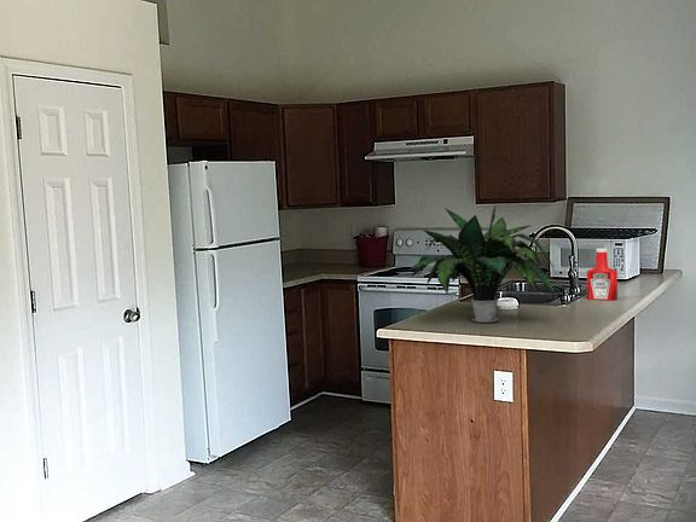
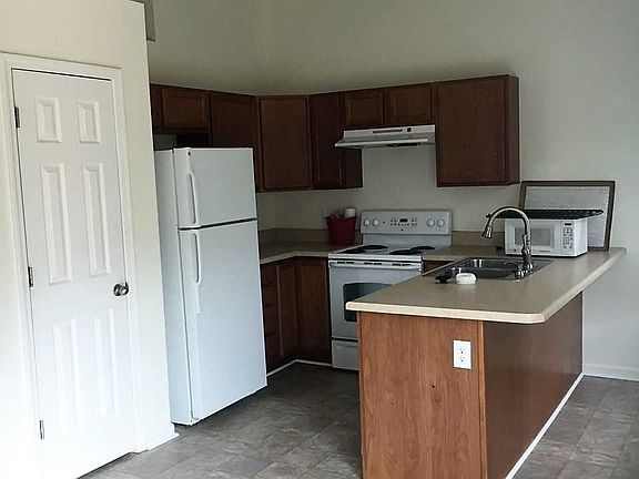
- soap bottle [586,246,619,302]
- potted plant [406,204,559,324]
